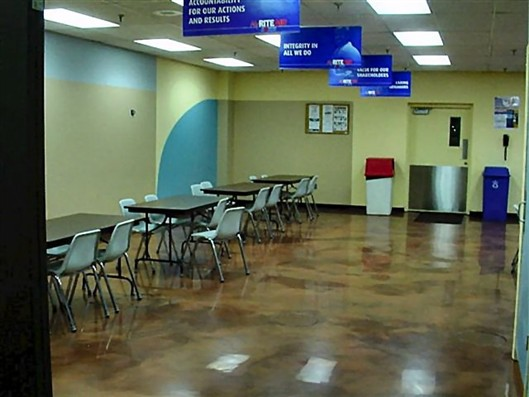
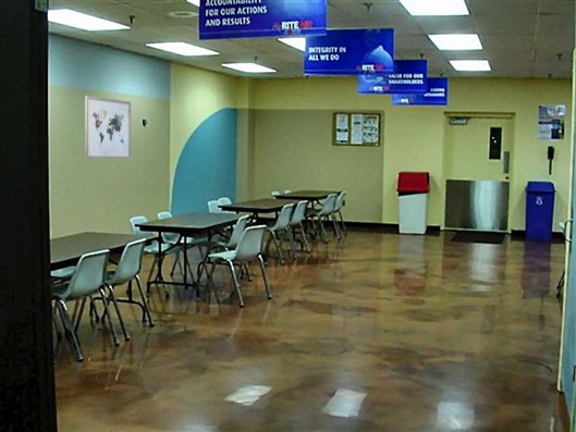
+ wall art [85,95,132,160]
